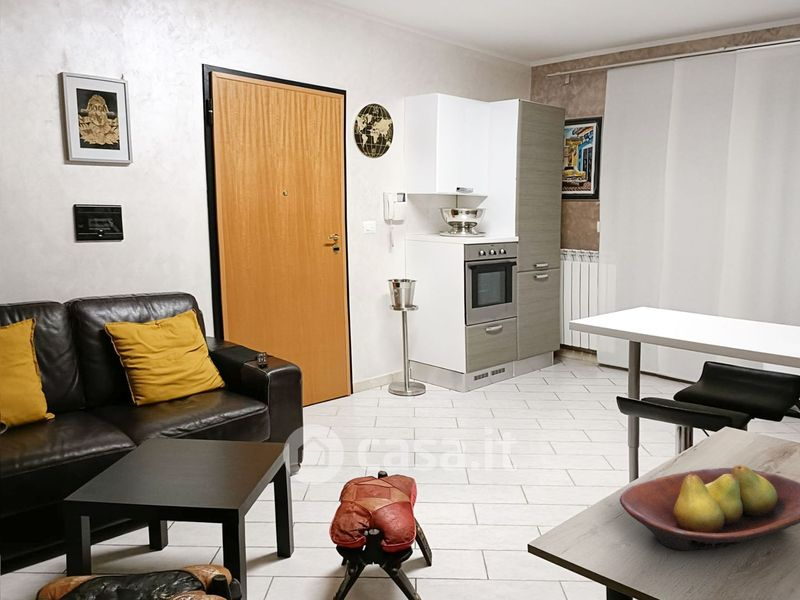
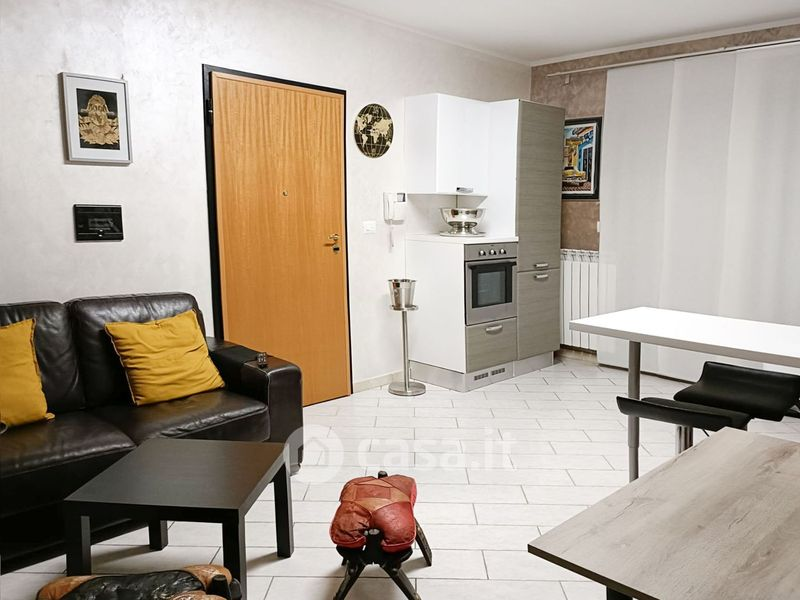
- fruit bowl [619,464,800,551]
